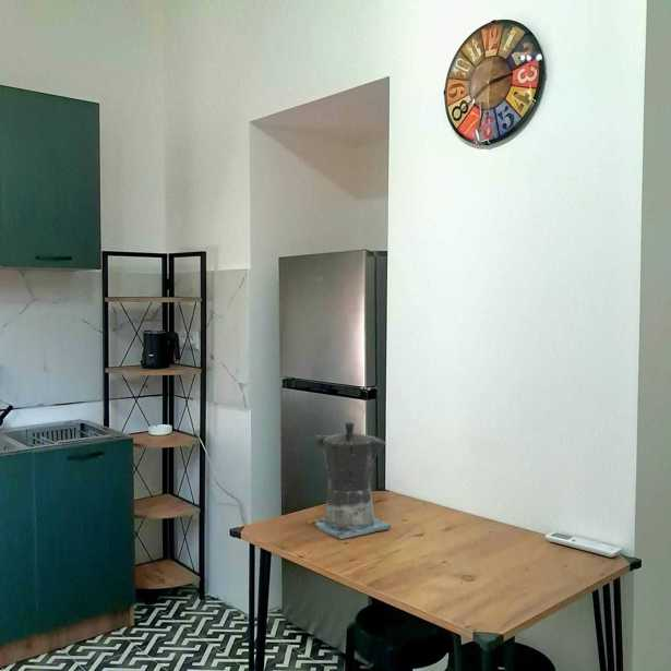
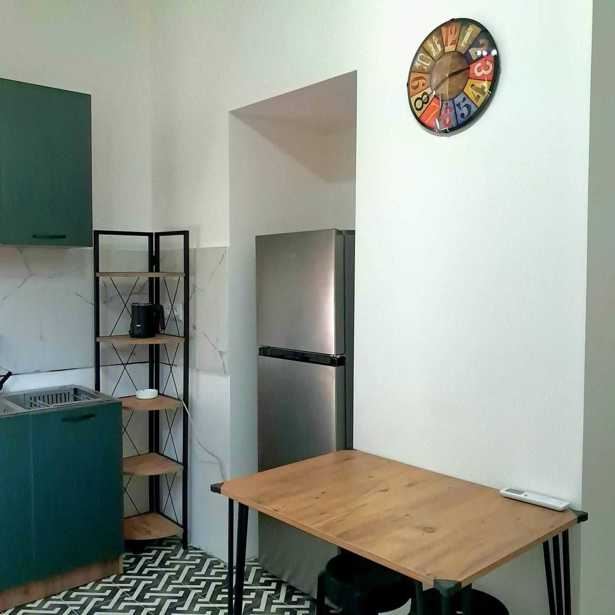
- coffee maker [313,421,392,540]
